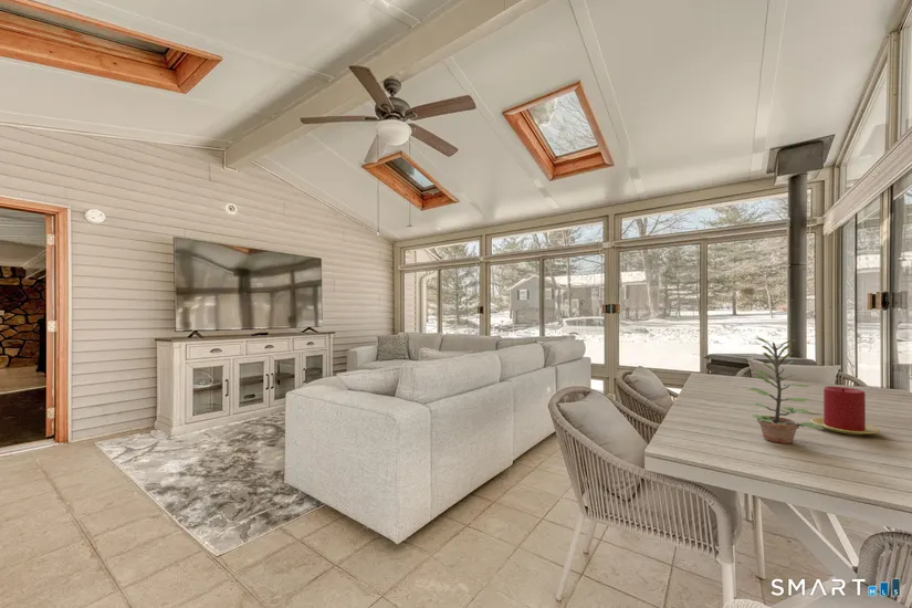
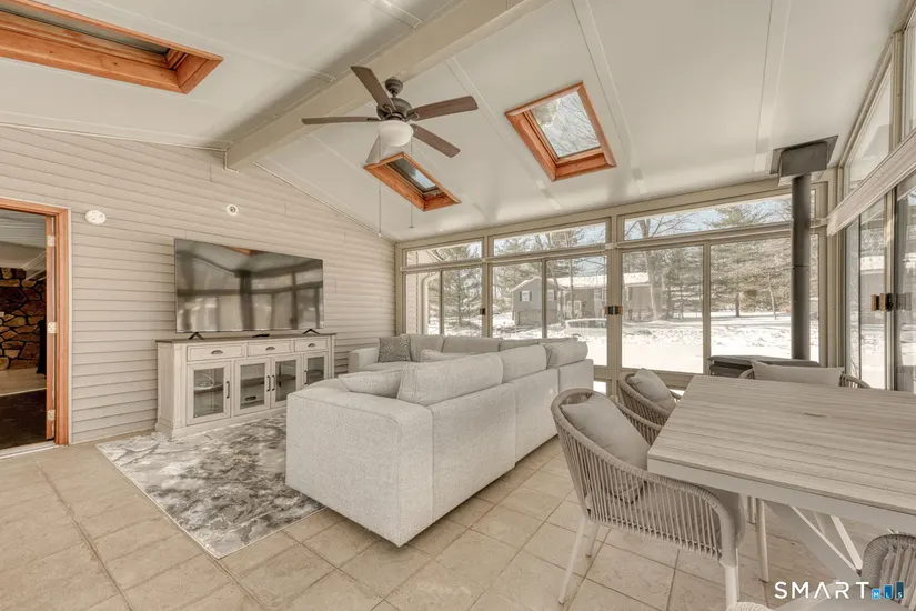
- candle [810,386,881,436]
- plant [747,337,824,444]
